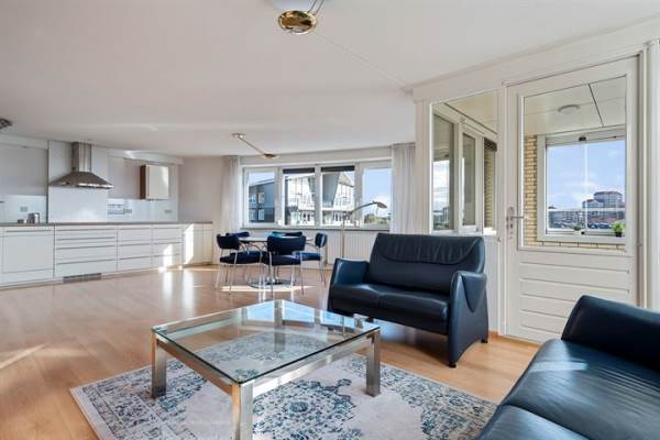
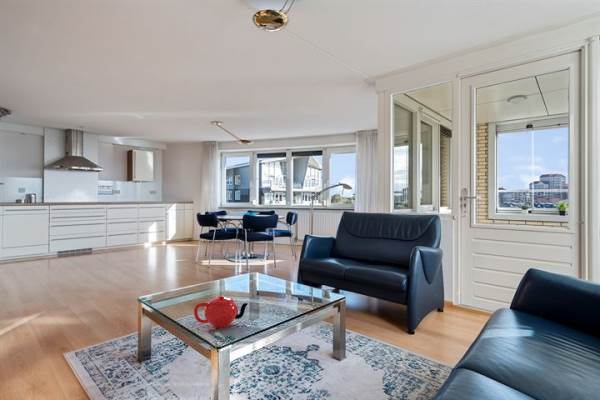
+ teapot [193,295,249,329]
